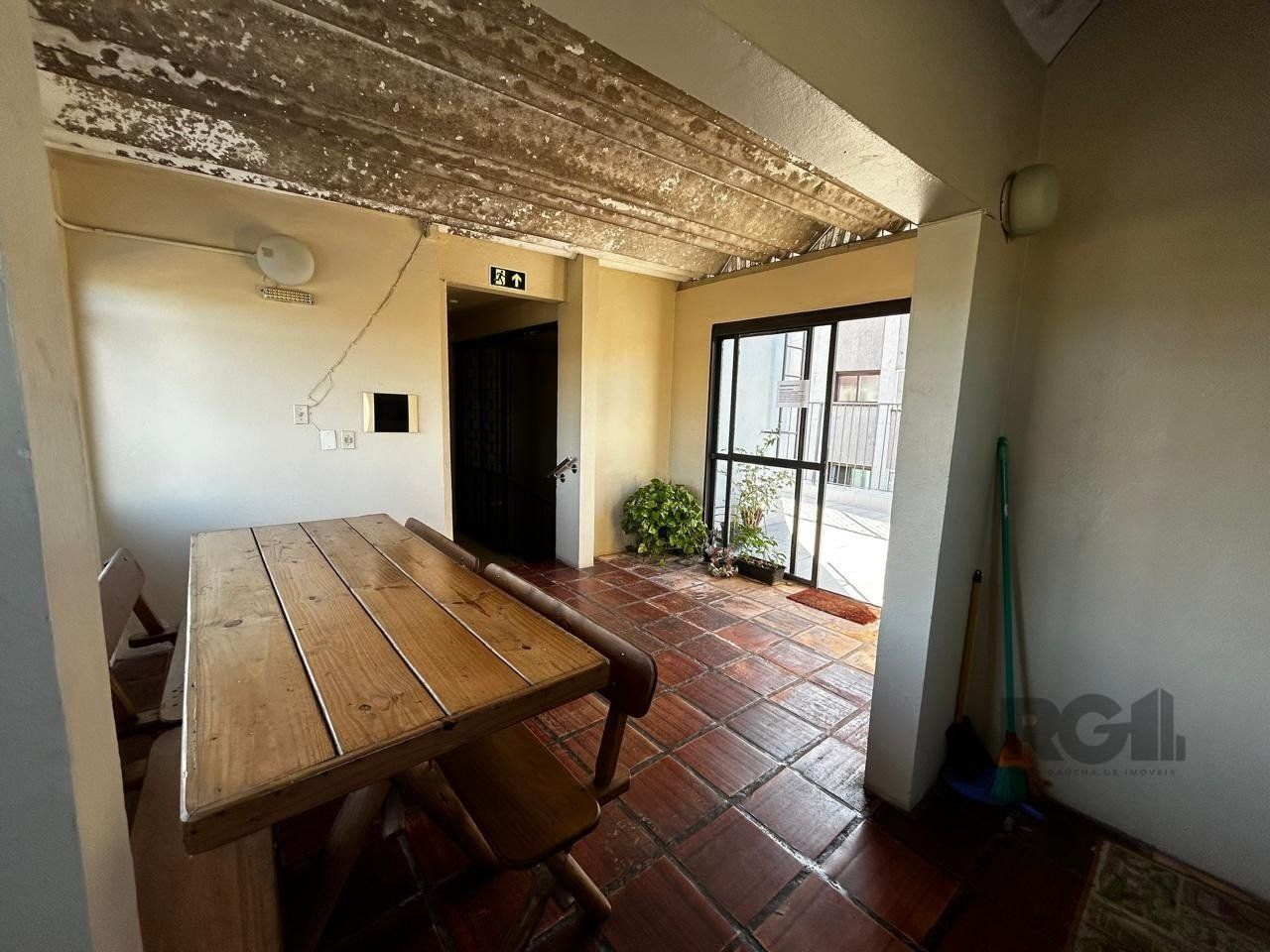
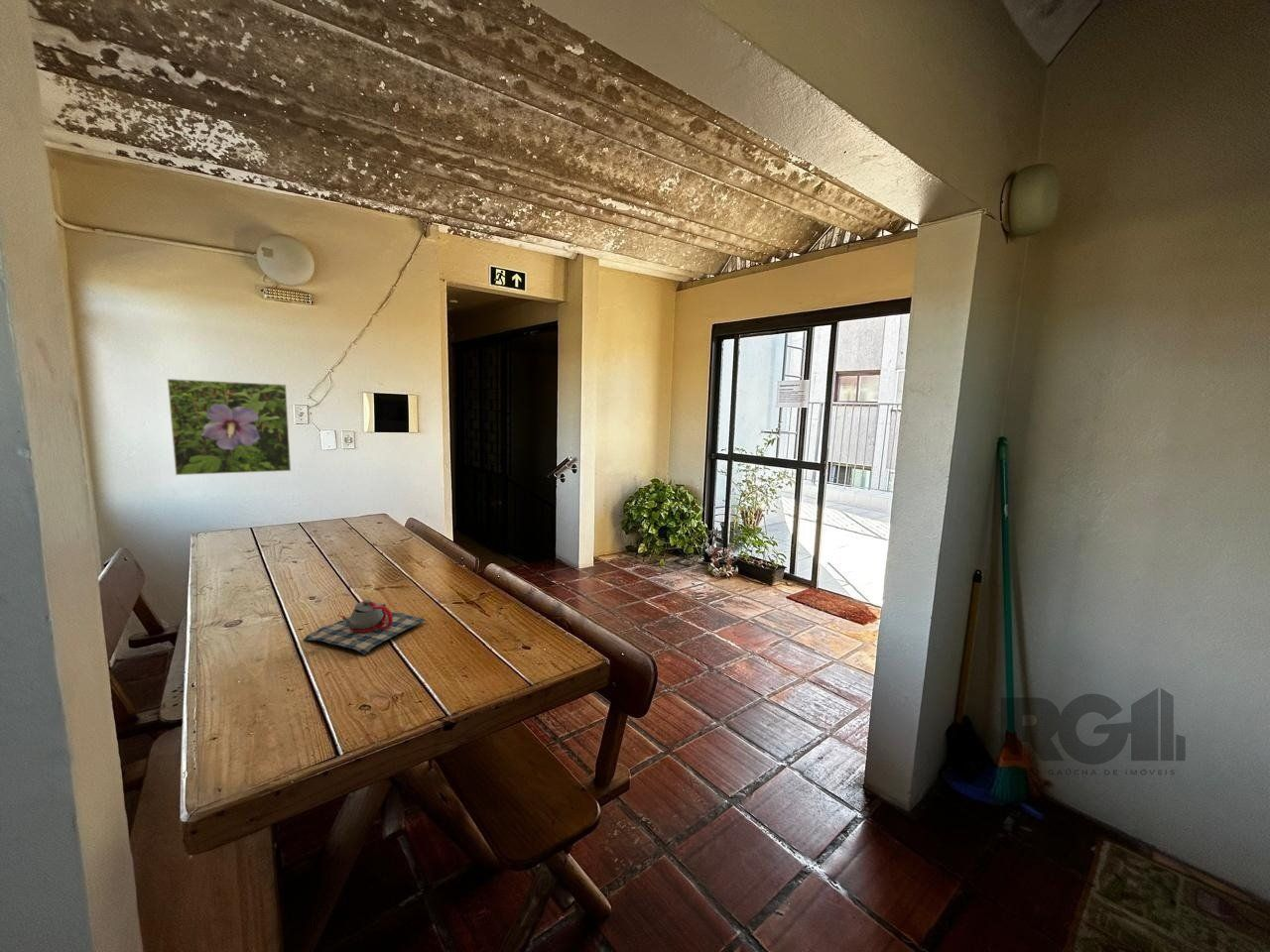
+ teapot [303,599,428,655]
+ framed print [167,378,292,476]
